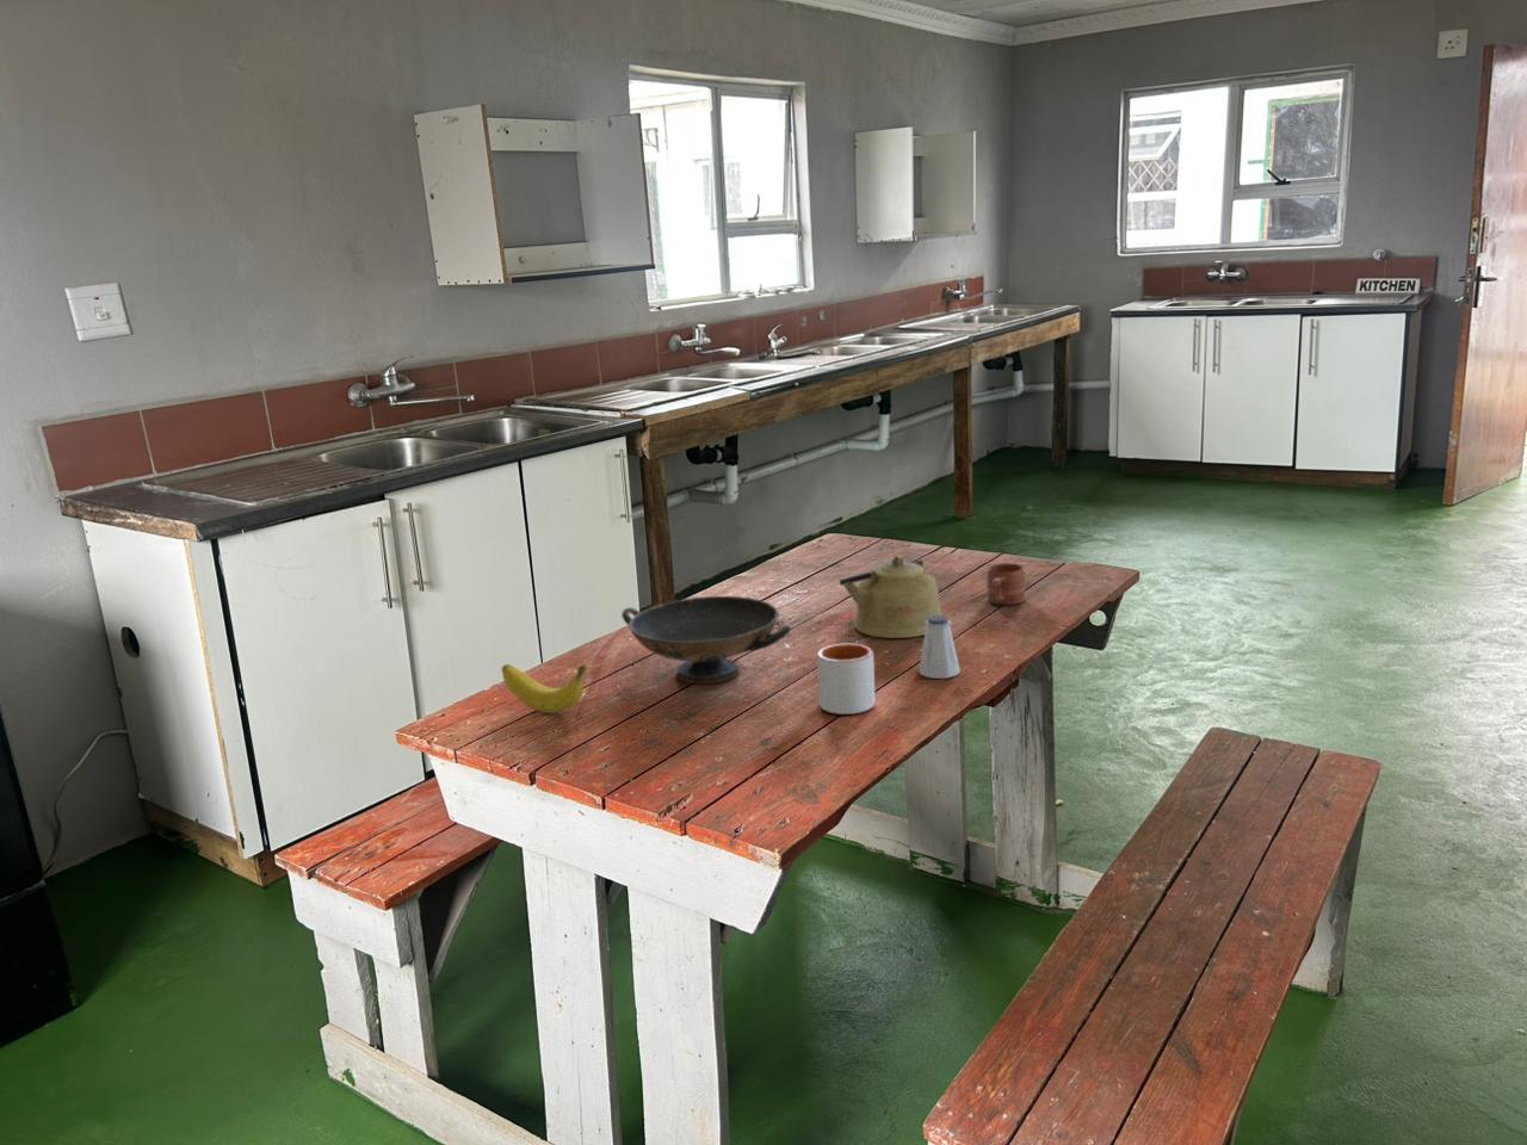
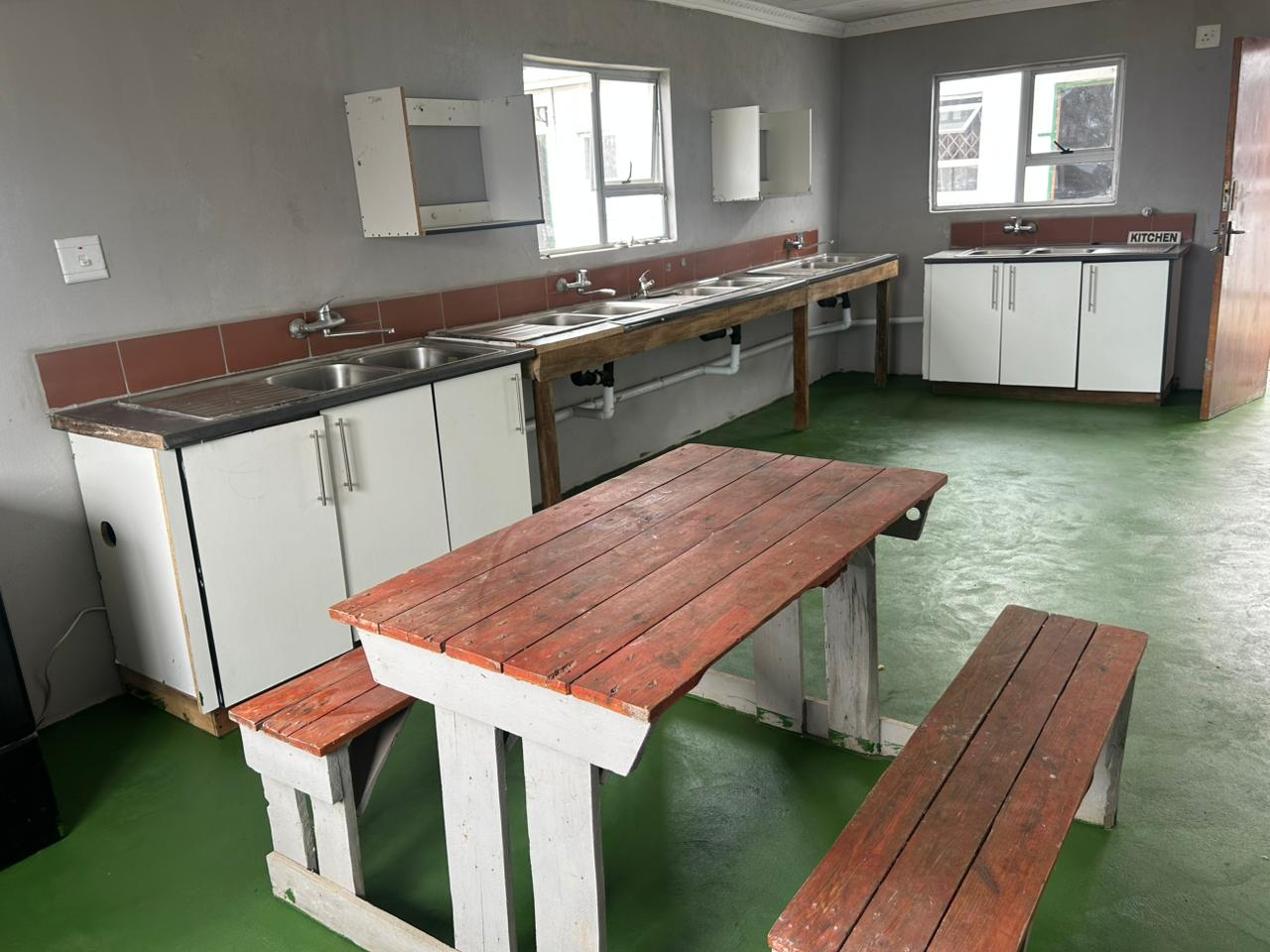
- decorative bowl [620,595,792,684]
- mug [816,642,877,716]
- kettle [839,554,943,640]
- mug [986,562,1026,606]
- saltshaker [917,615,962,680]
- banana [500,663,588,714]
